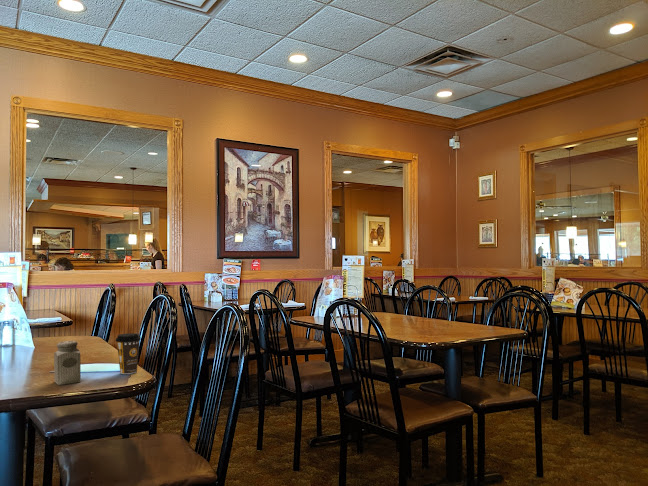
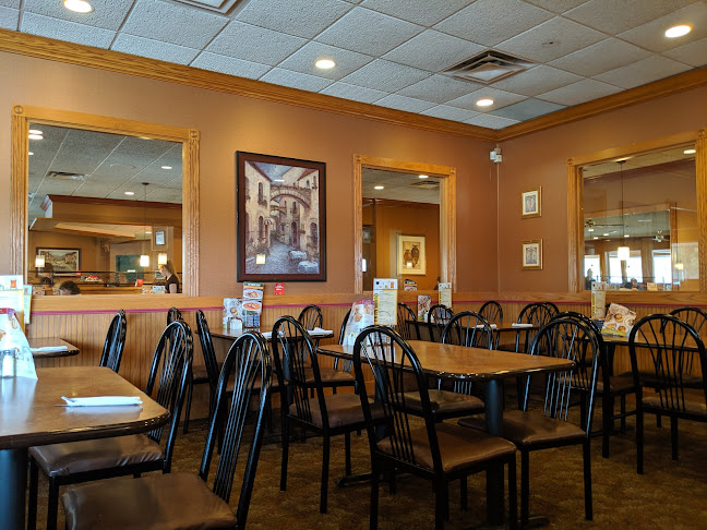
- salt shaker [53,340,82,386]
- coffee cup [115,332,142,375]
